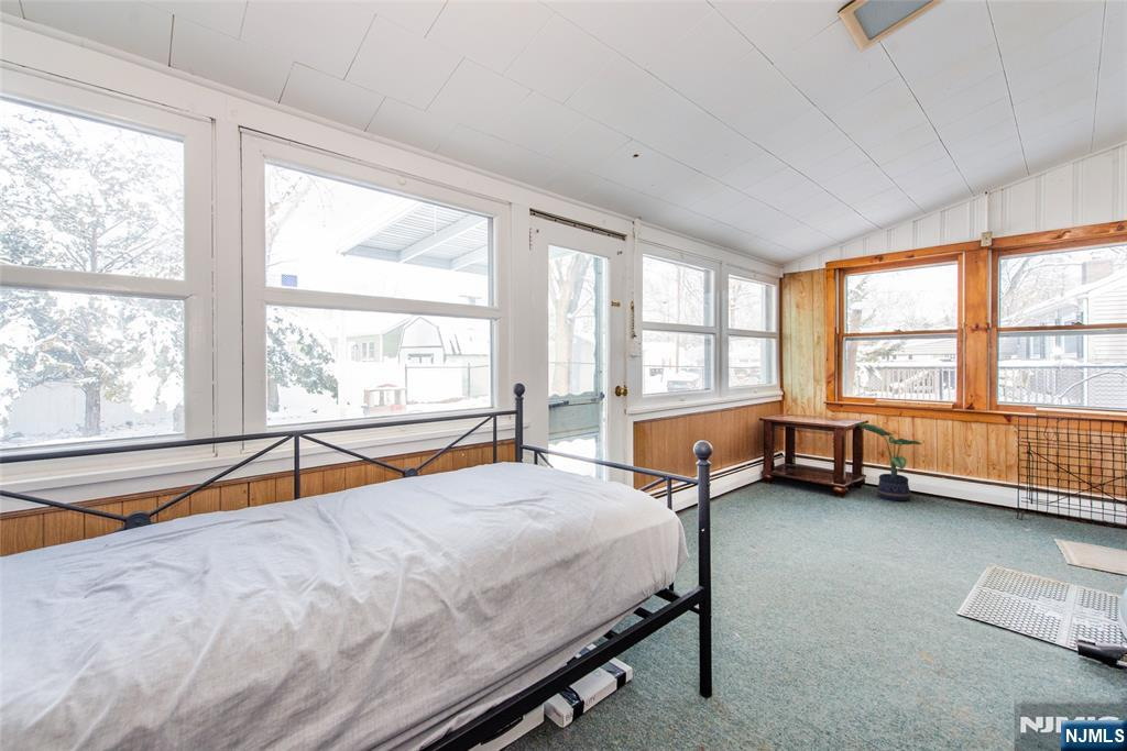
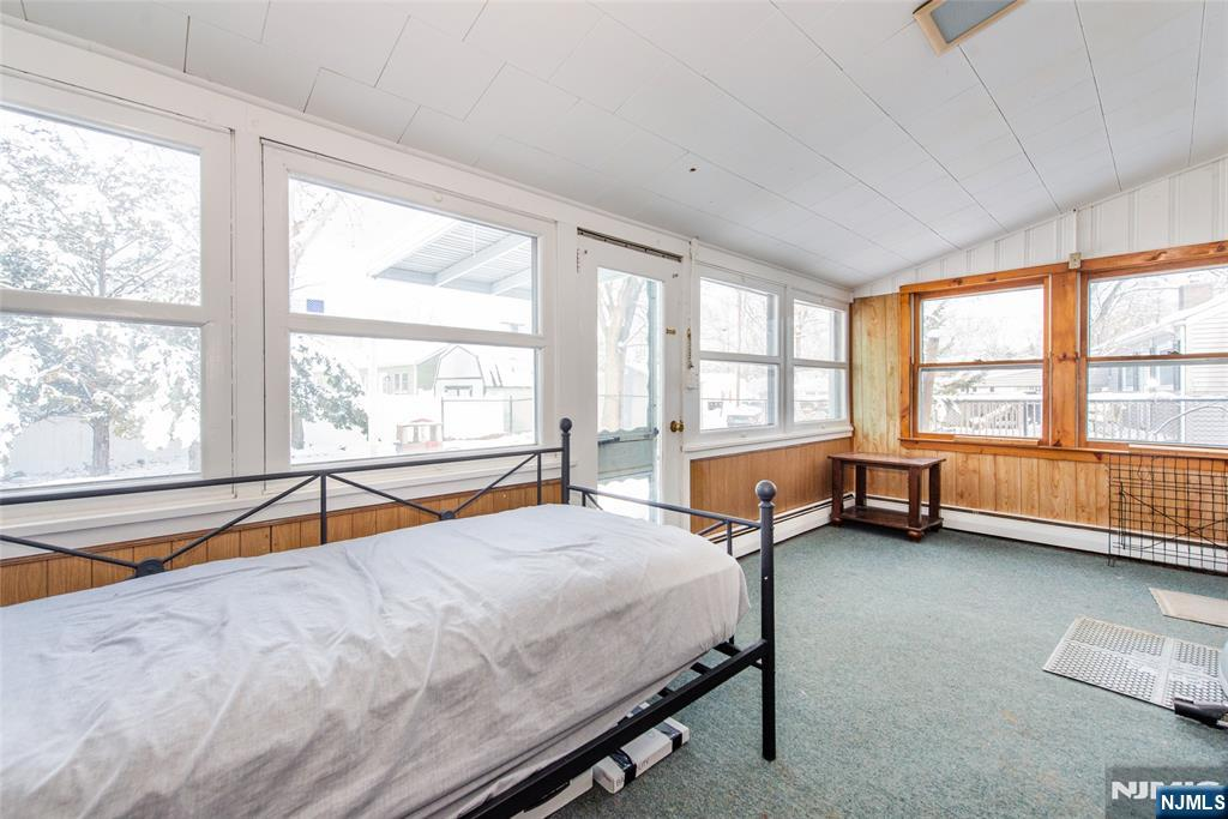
- potted plant [854,422,922,501]
